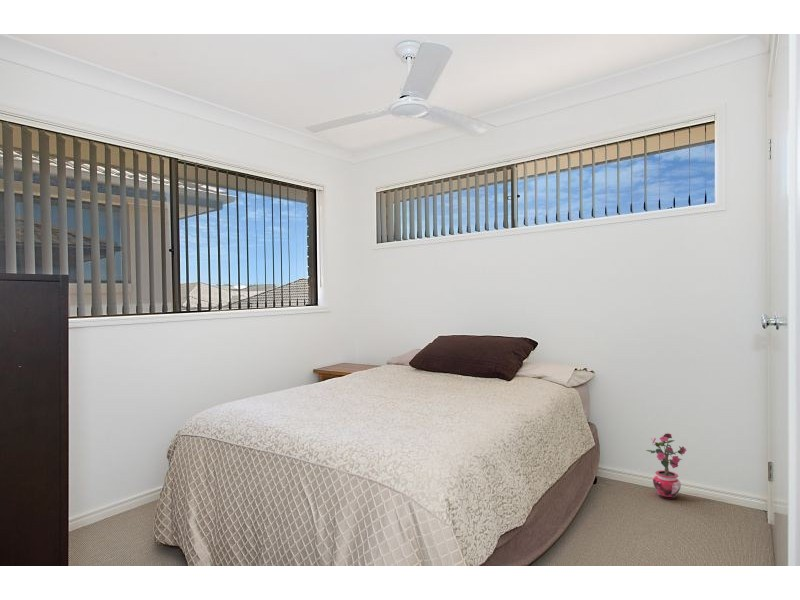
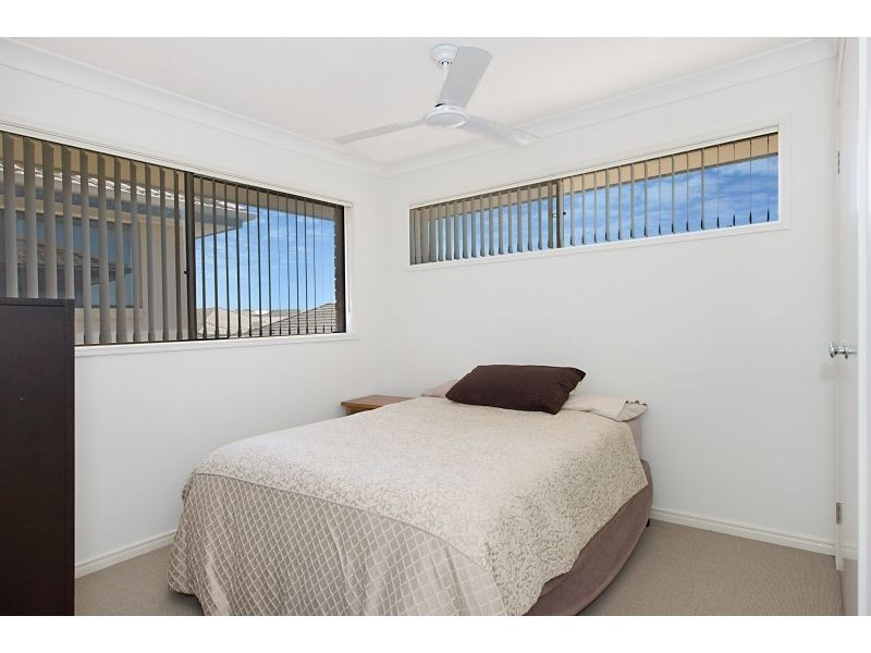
- potted plant [645,433,687,500]
